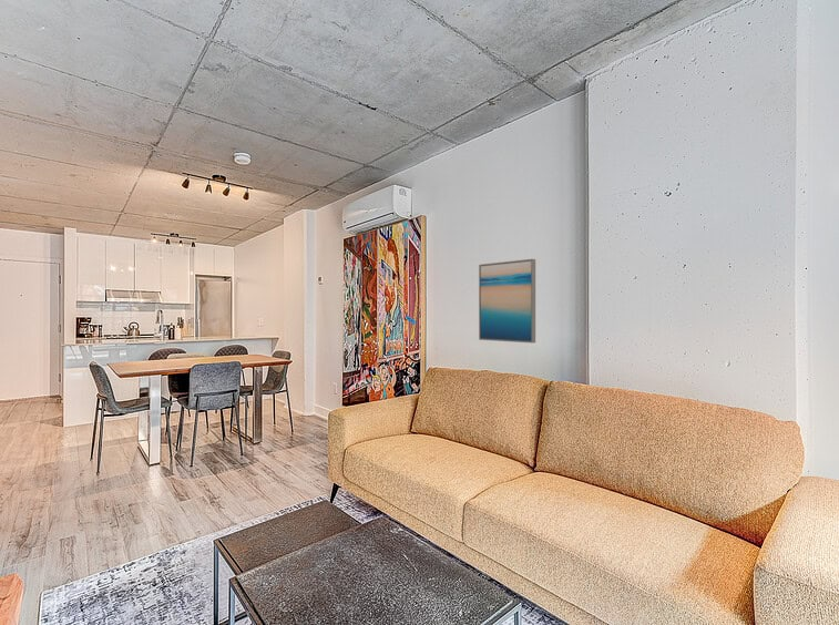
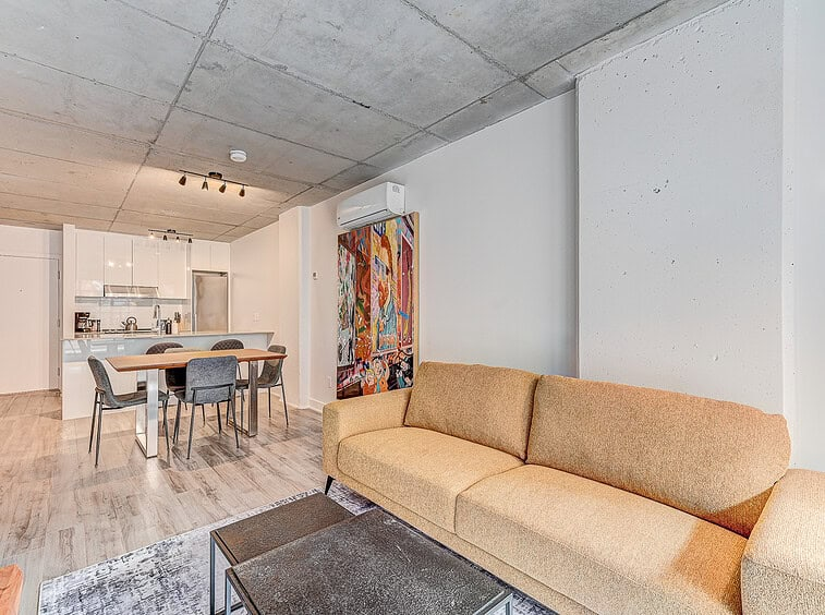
- wall art [478,258,536,344]
